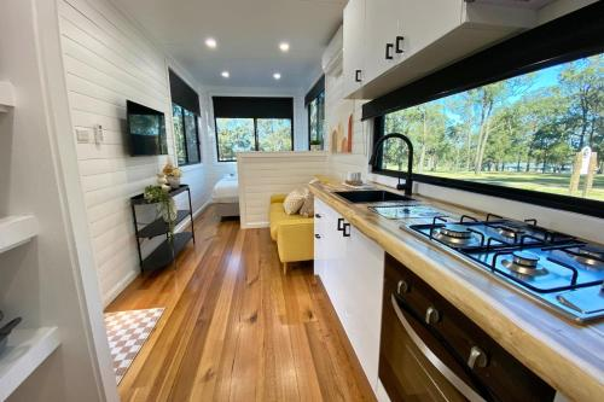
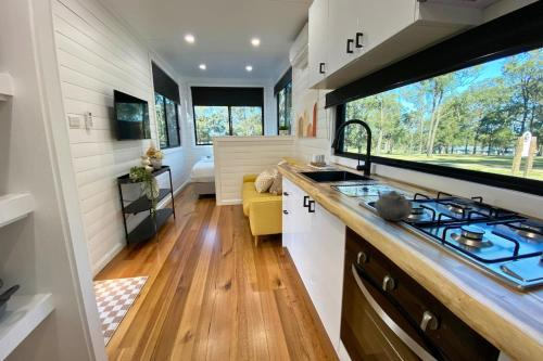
+ teapot [374,188,414,222]
